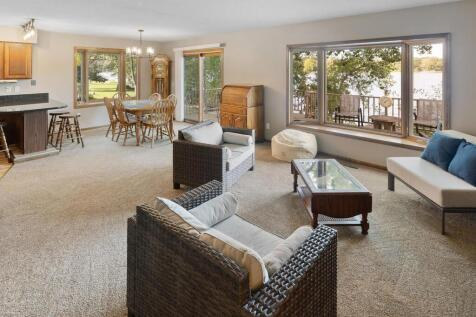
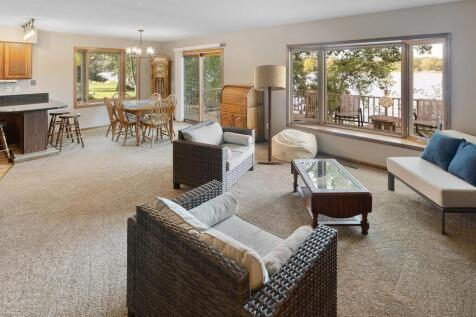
+ floor lamp [253,64,287,165]
